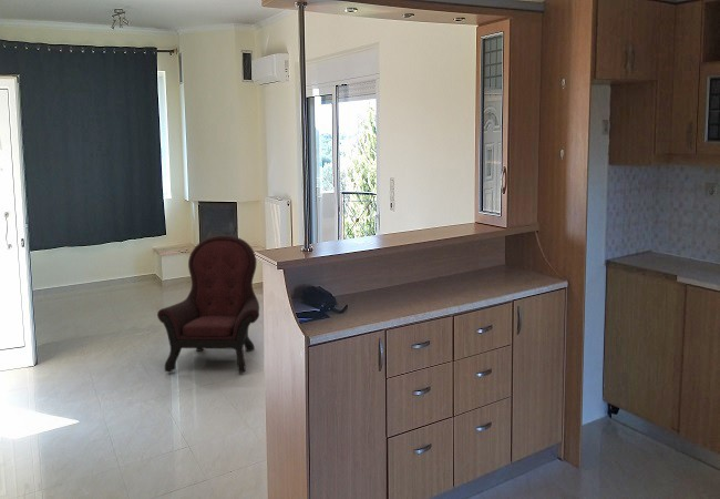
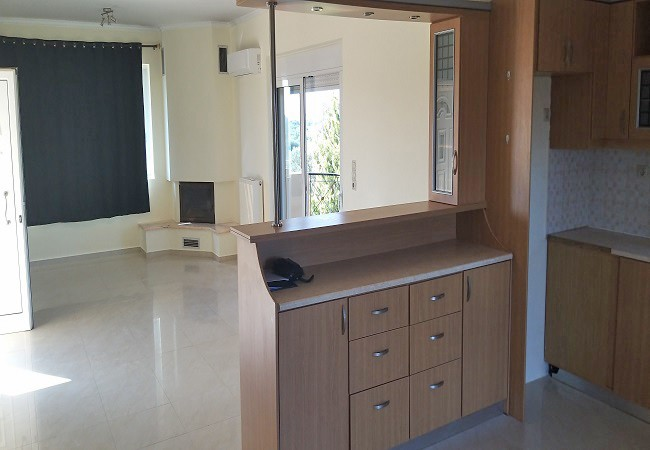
- armchair [156,234,260,374]
